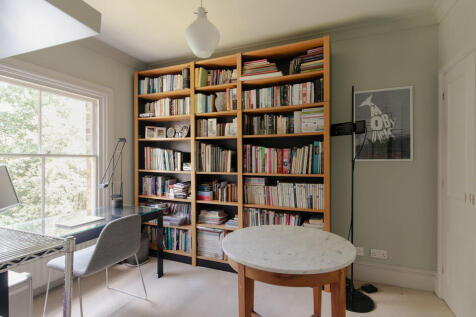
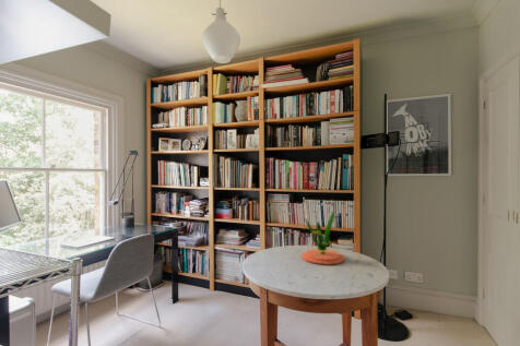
+ plant [300,210,345,266]
